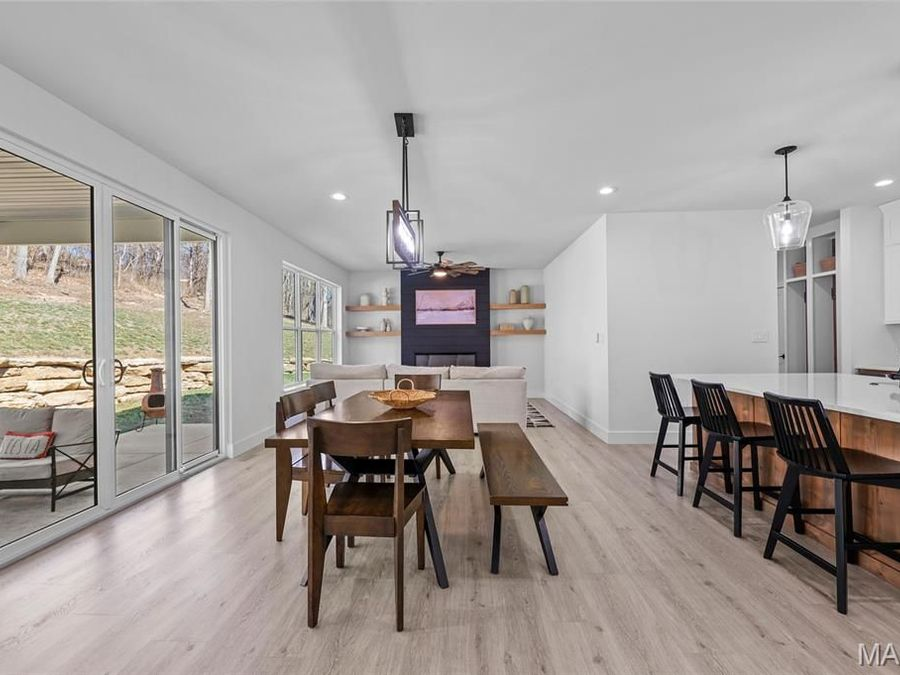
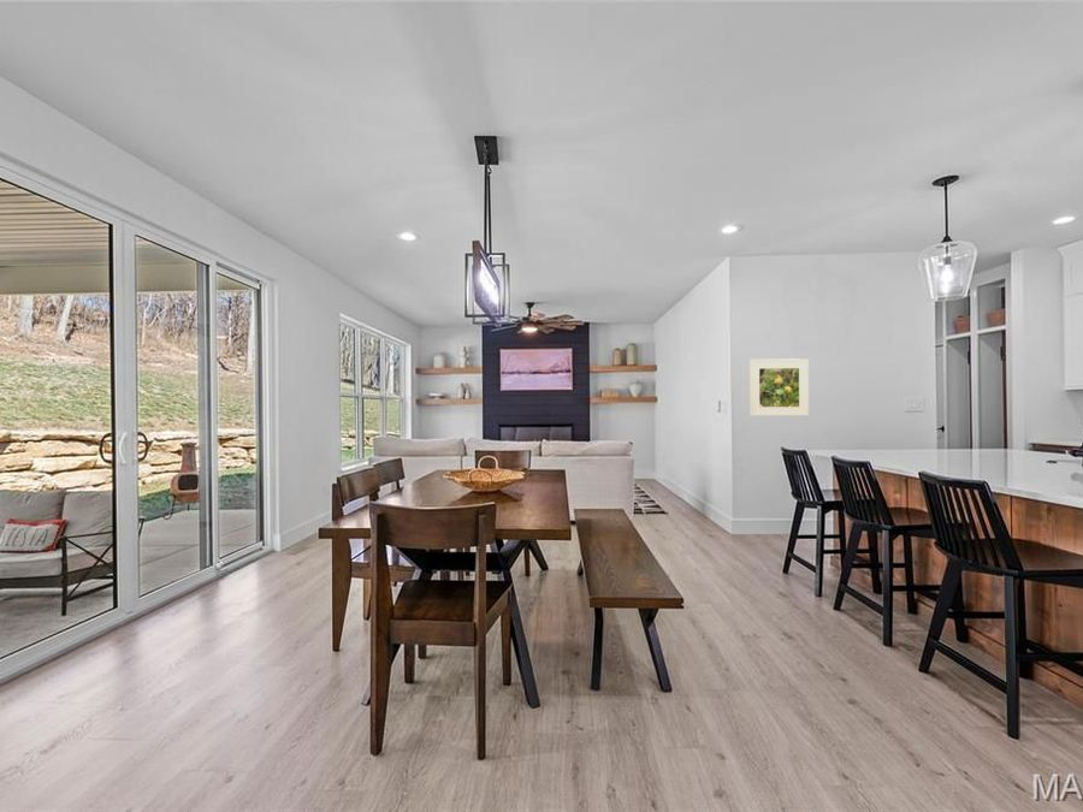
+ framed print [748,357,810,417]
